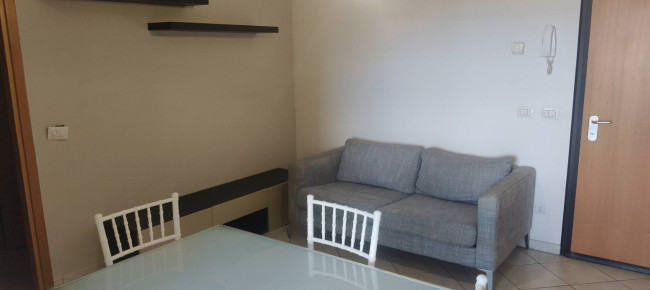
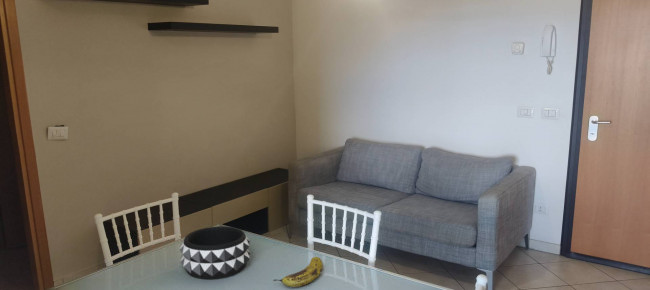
+ fruit [272,256,324,288]
+ decorative bowl [178,226,251,280]
